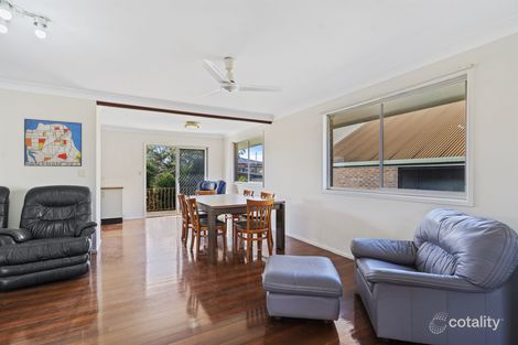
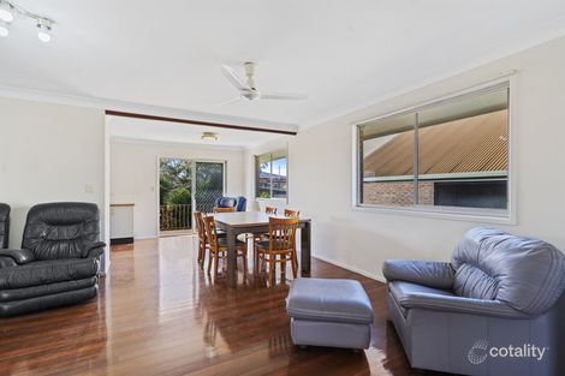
- wall art [23,118,83,168]
